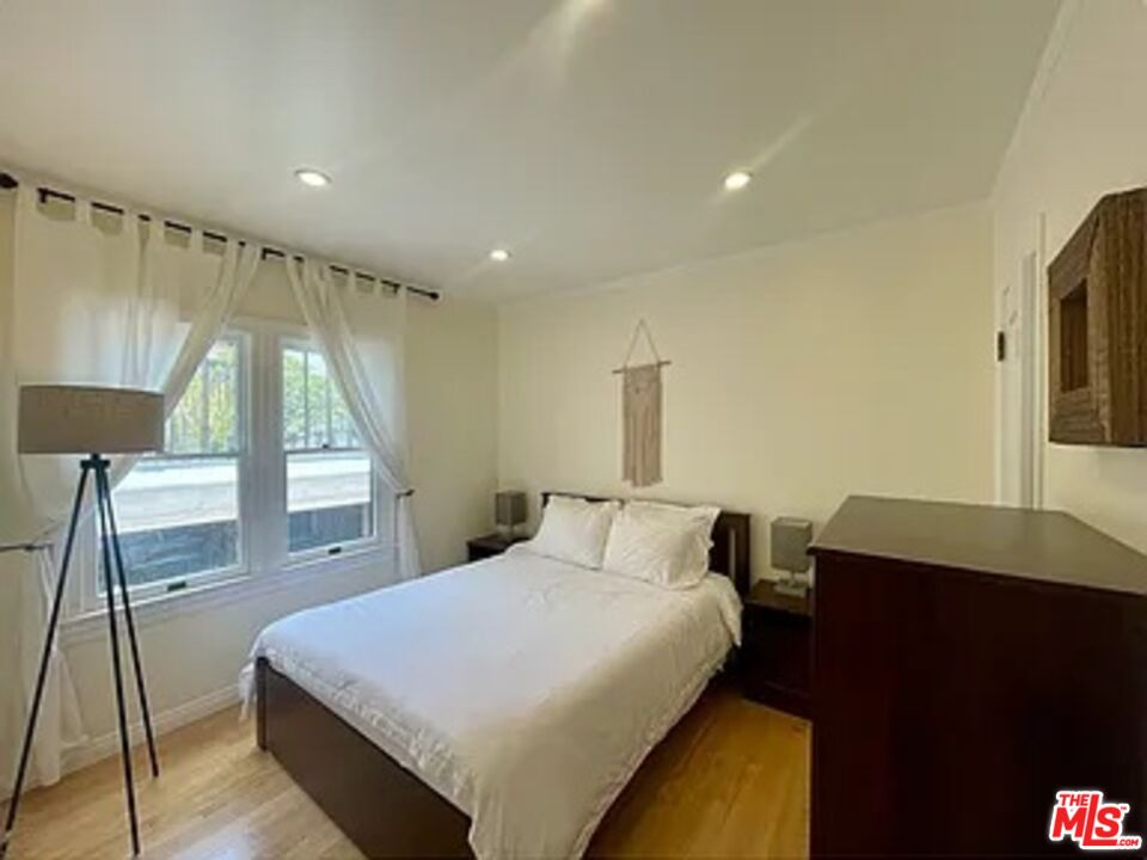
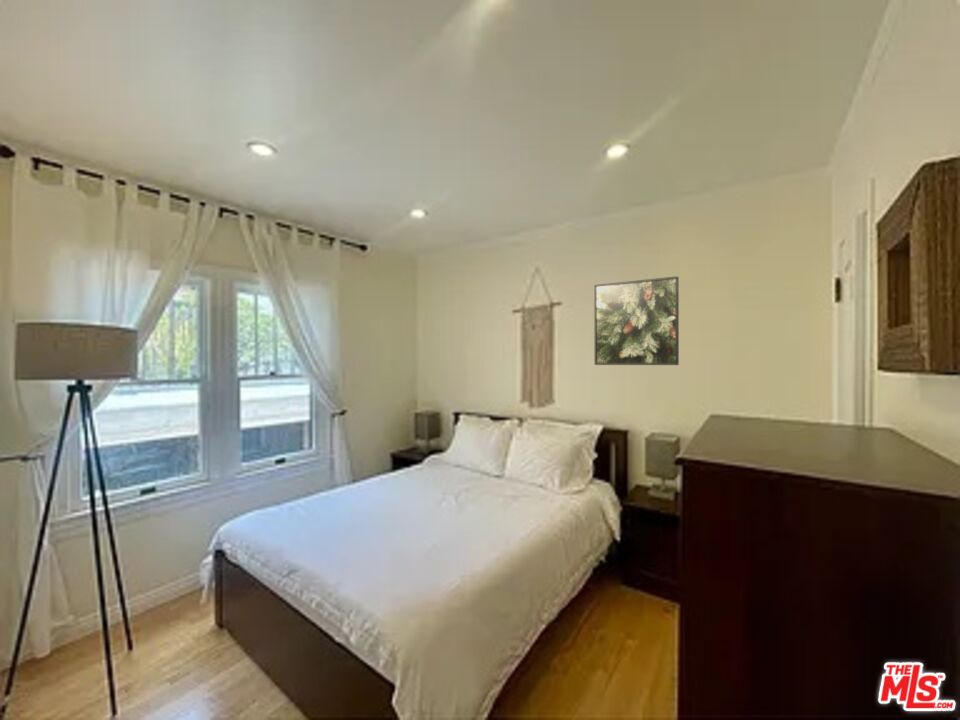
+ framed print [593,275,680,366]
